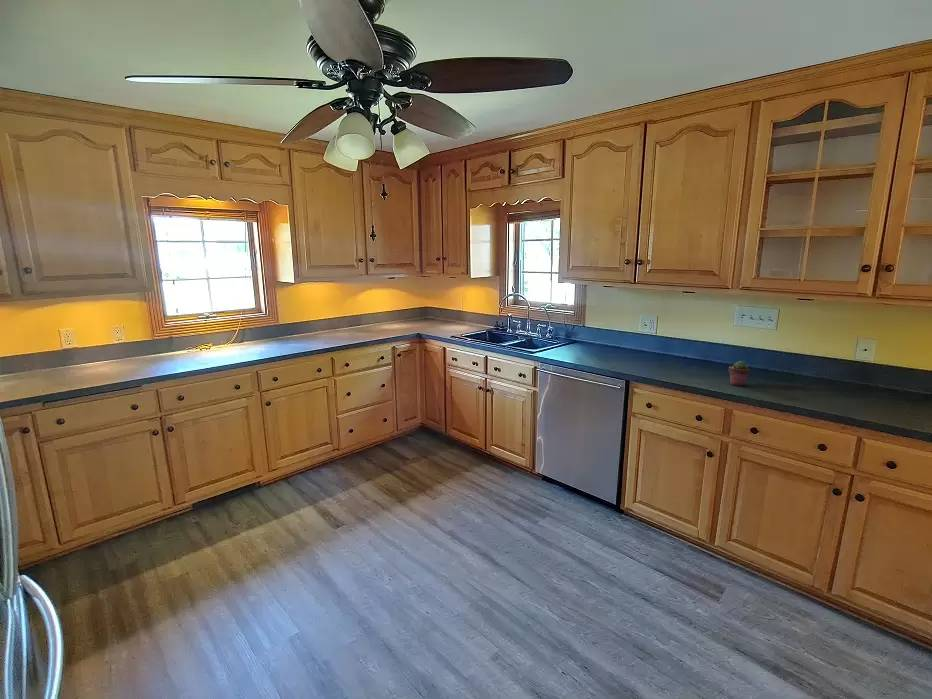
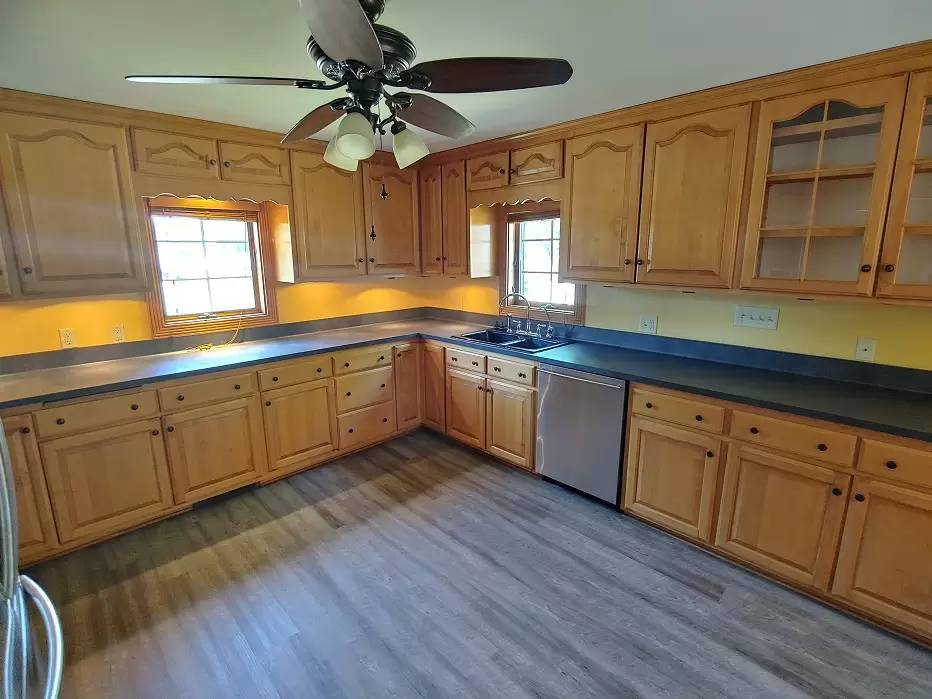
- potted succulent [728,360,751,387]
